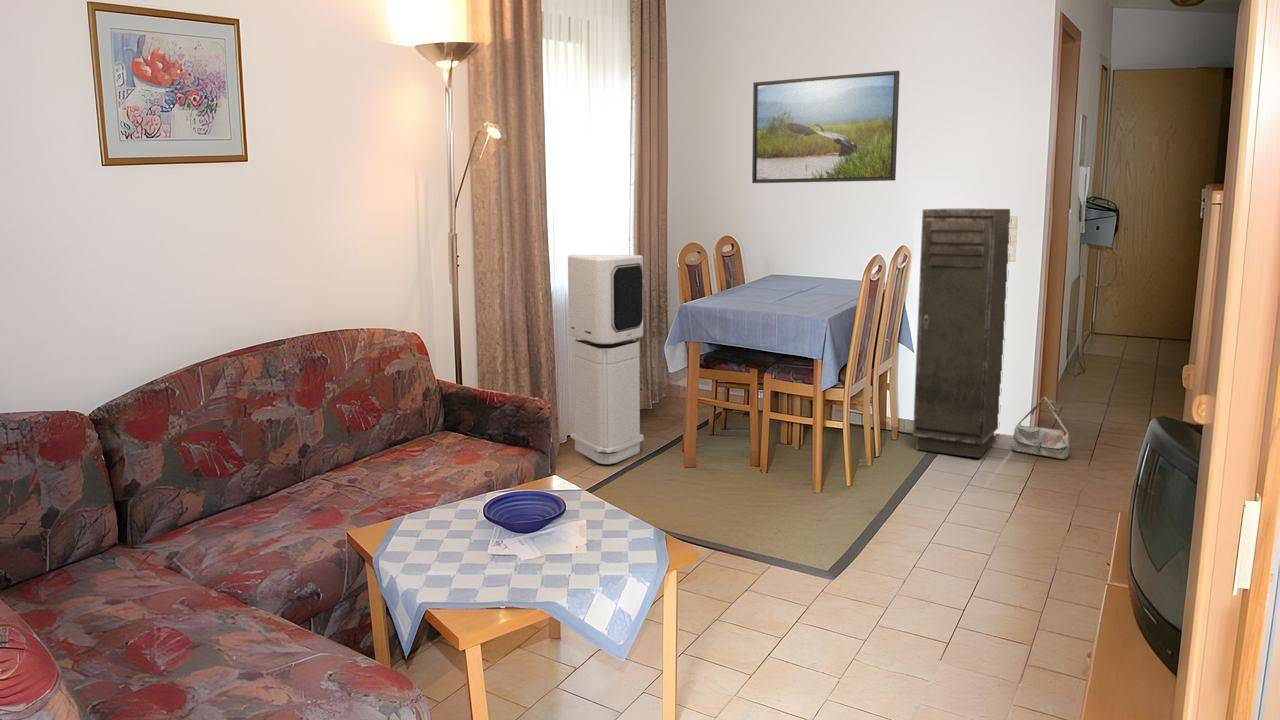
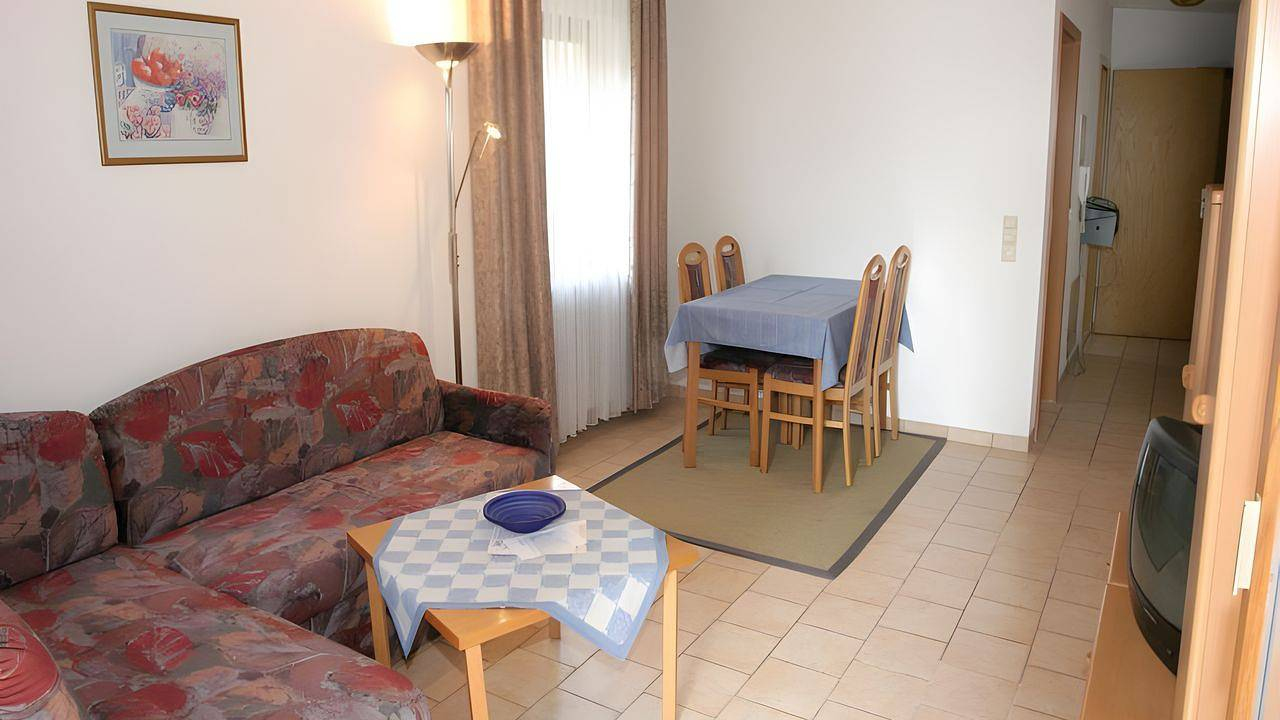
- storage cabinet [912,208,1011,459]
- air purifier [567,254,646,465]
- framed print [751,70,901,184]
- bag [1011,396,1071,460]
